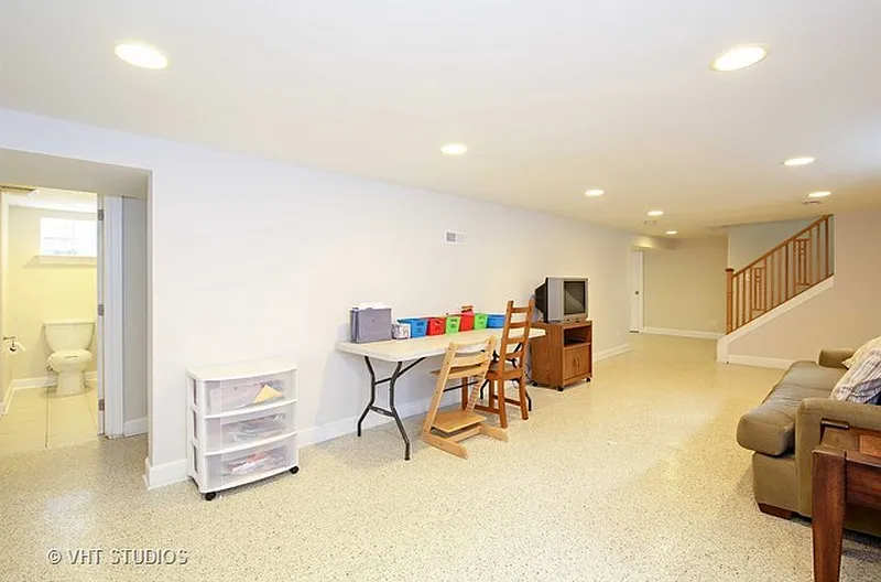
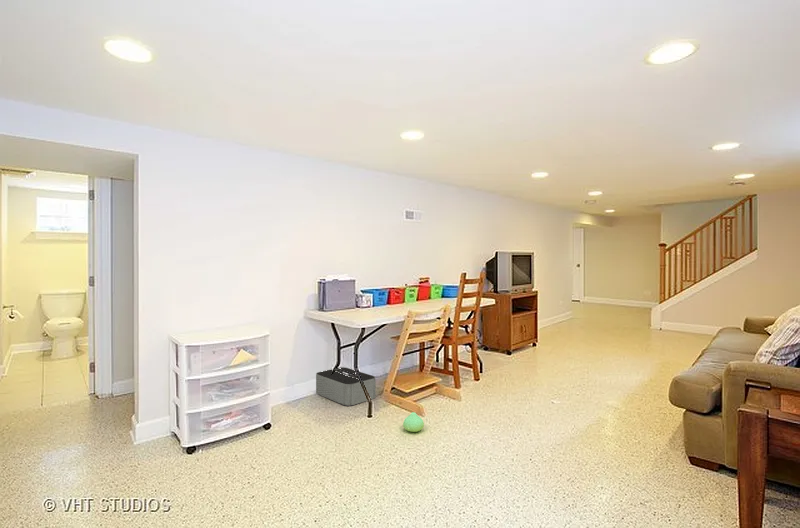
+ storage bin [315,366,376,407]
+ plush toy [402,411,425,433]
